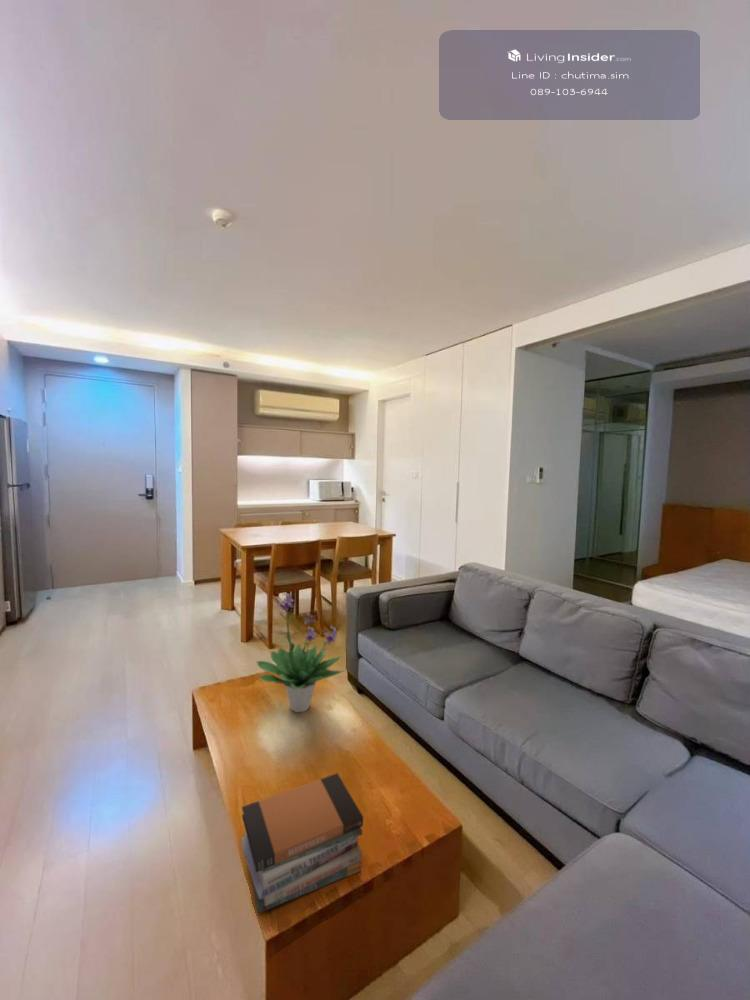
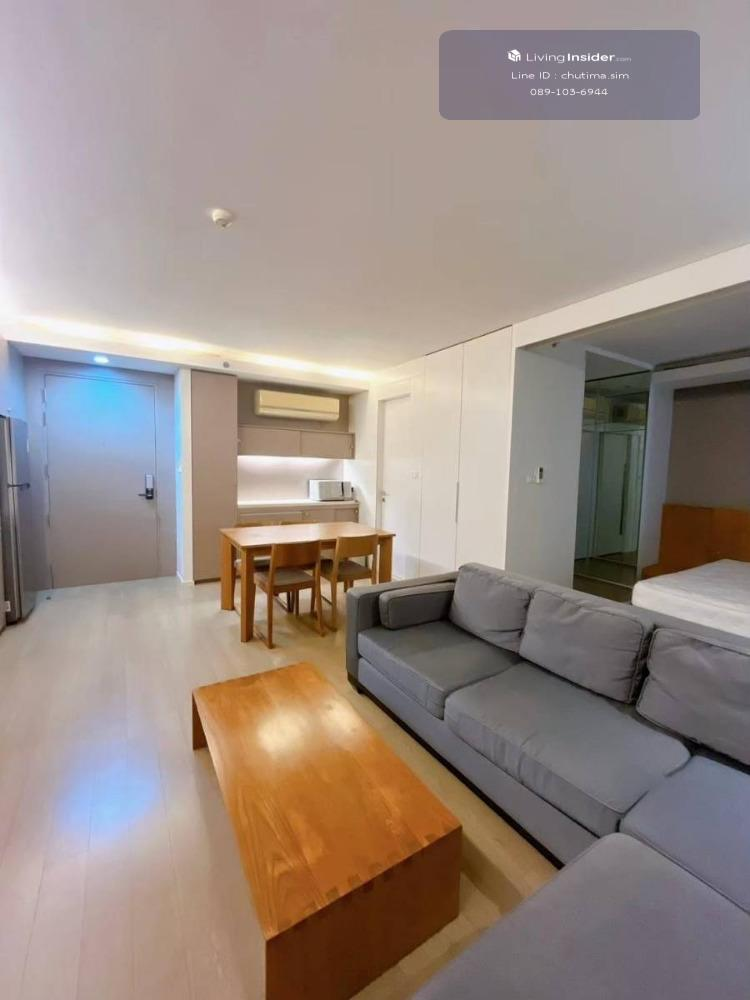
- potted plant [256,592,344,713]
- book stack [240,772,364,915]
